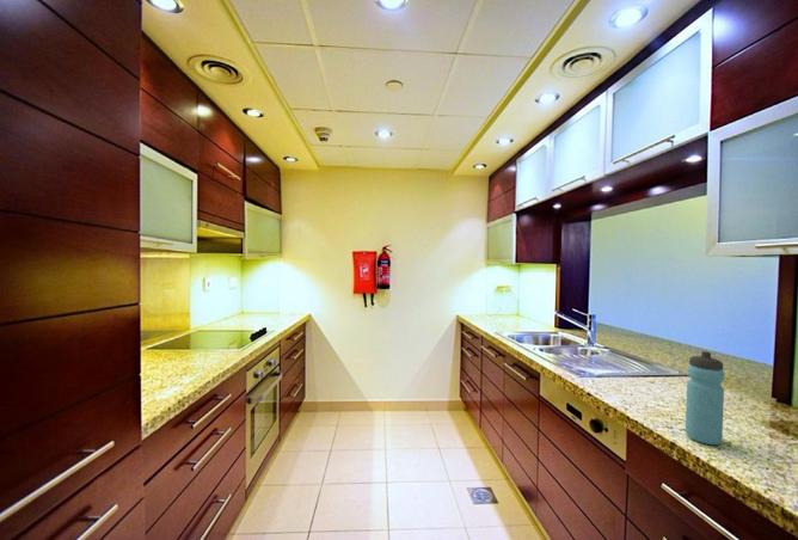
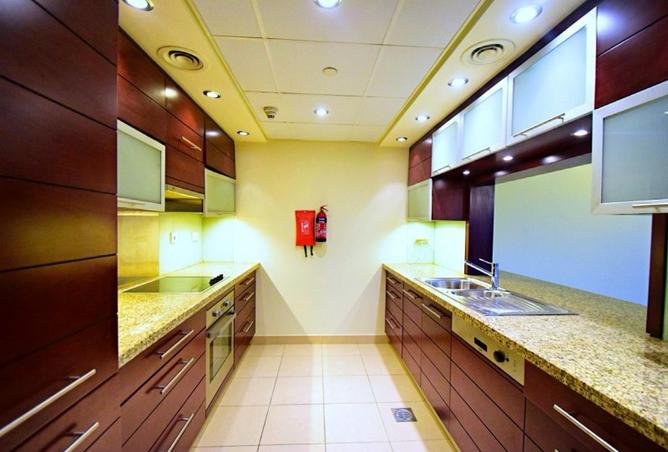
- water bottle [685,350,725,446]
